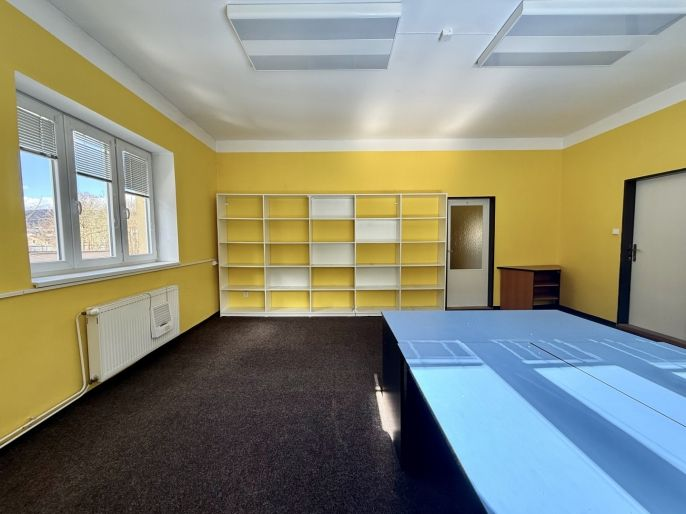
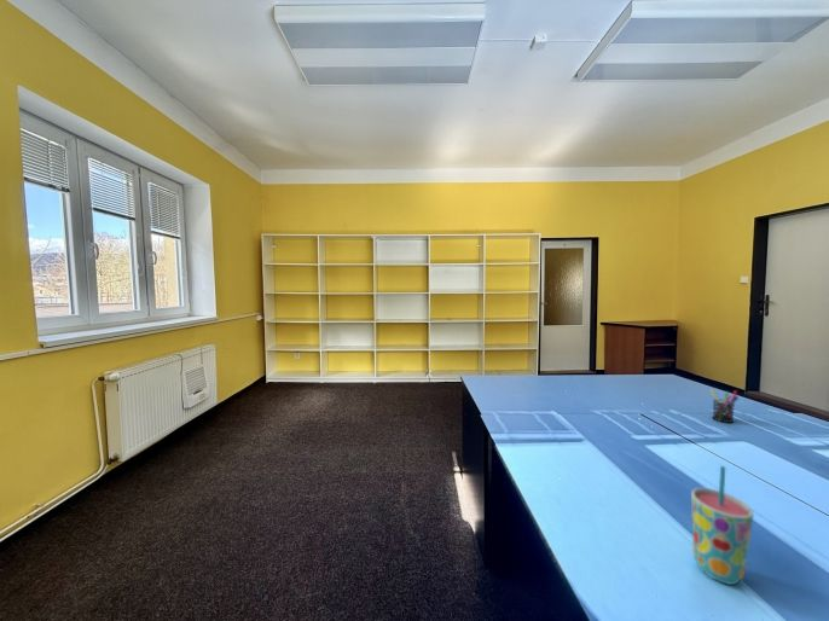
+ pen holder [709,388,740,424]
+ cup [690,465,754,586]
